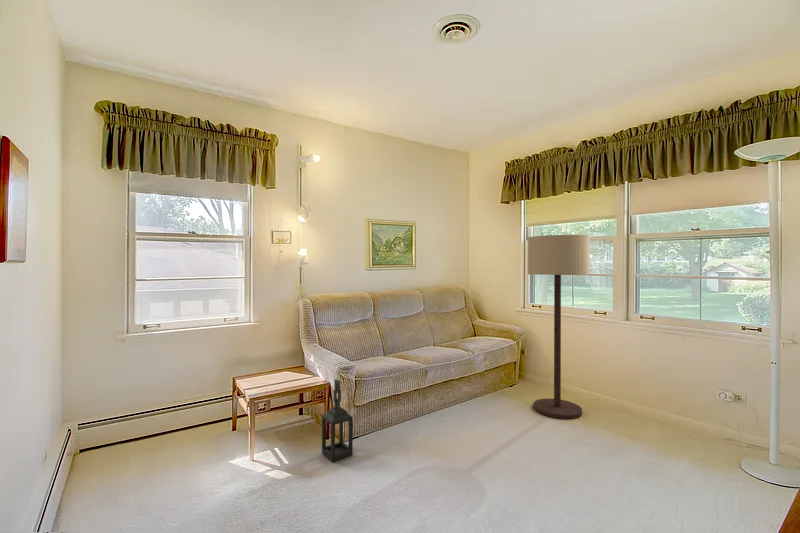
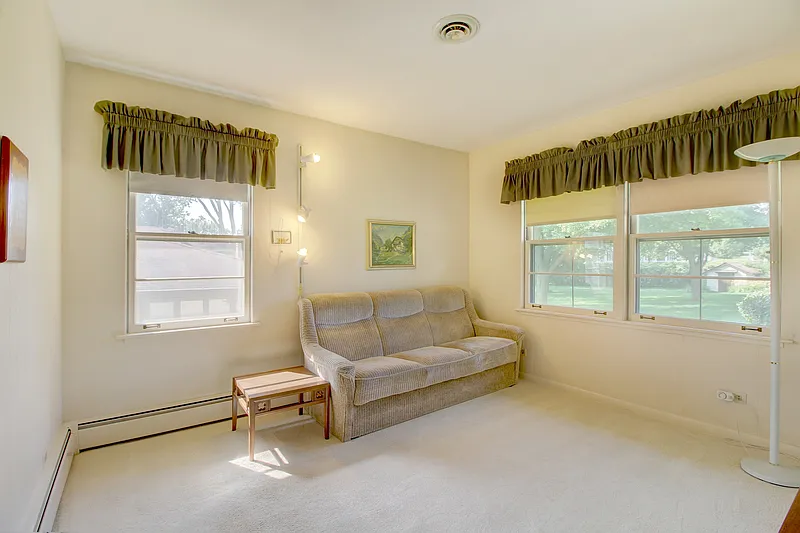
- lantern [321,378,354,463]
- floor lamp [527,234,590,420]
